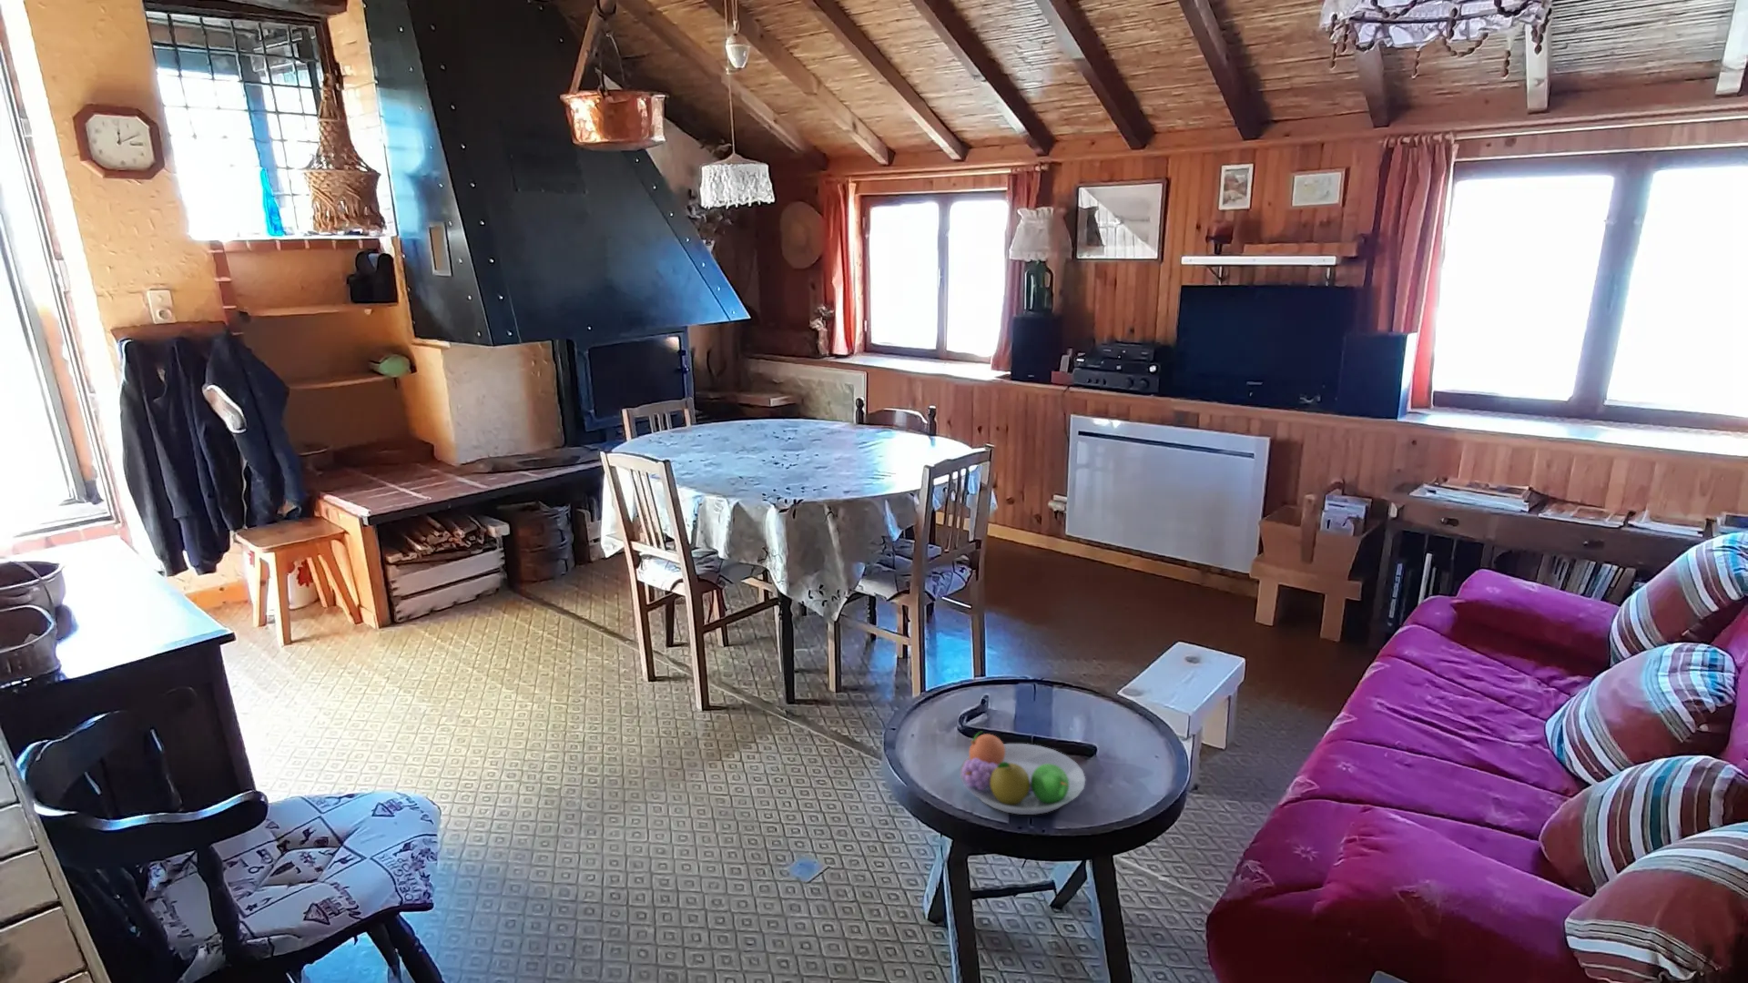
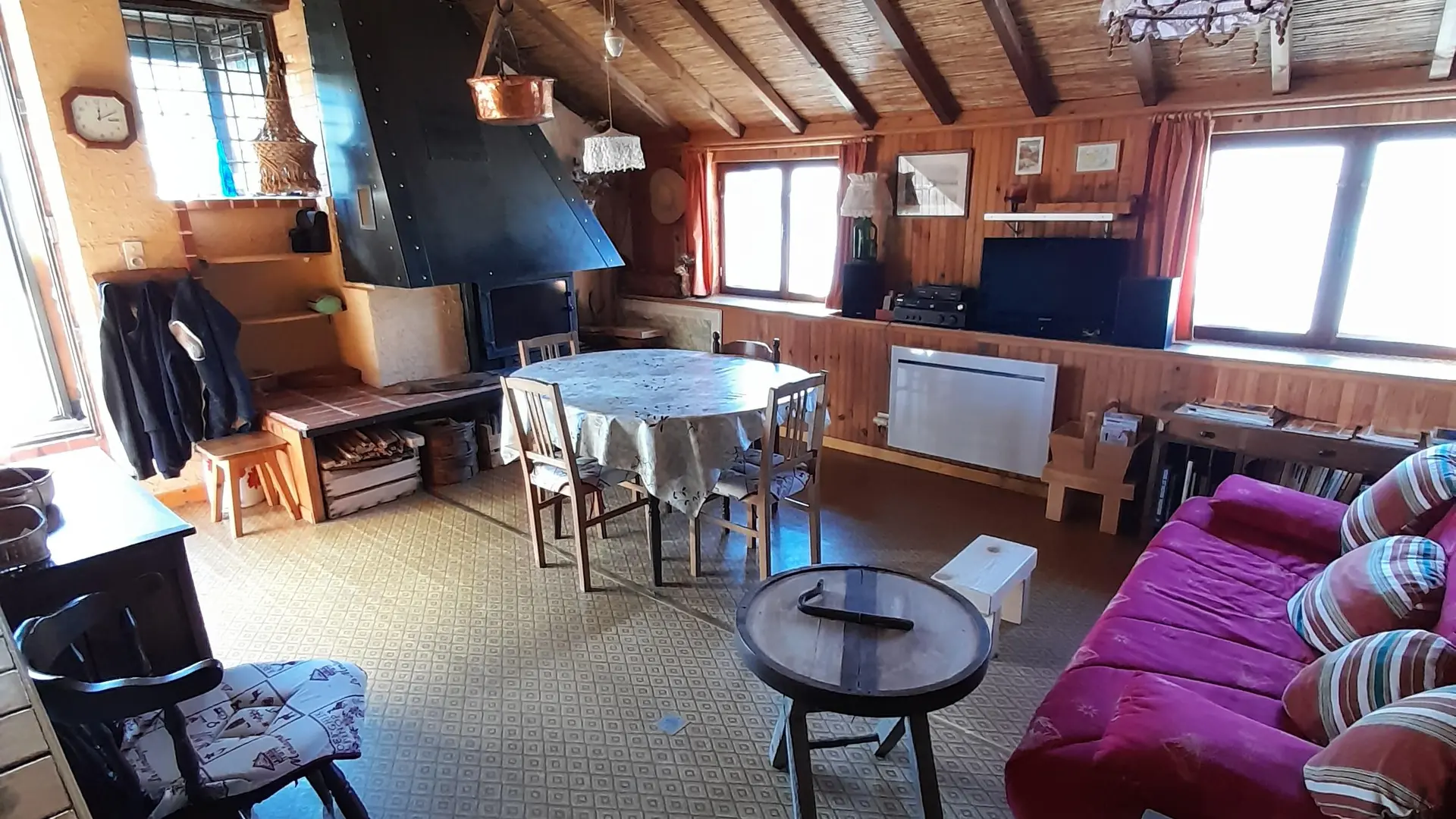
- fruit bowl [959,731,1086,815]
